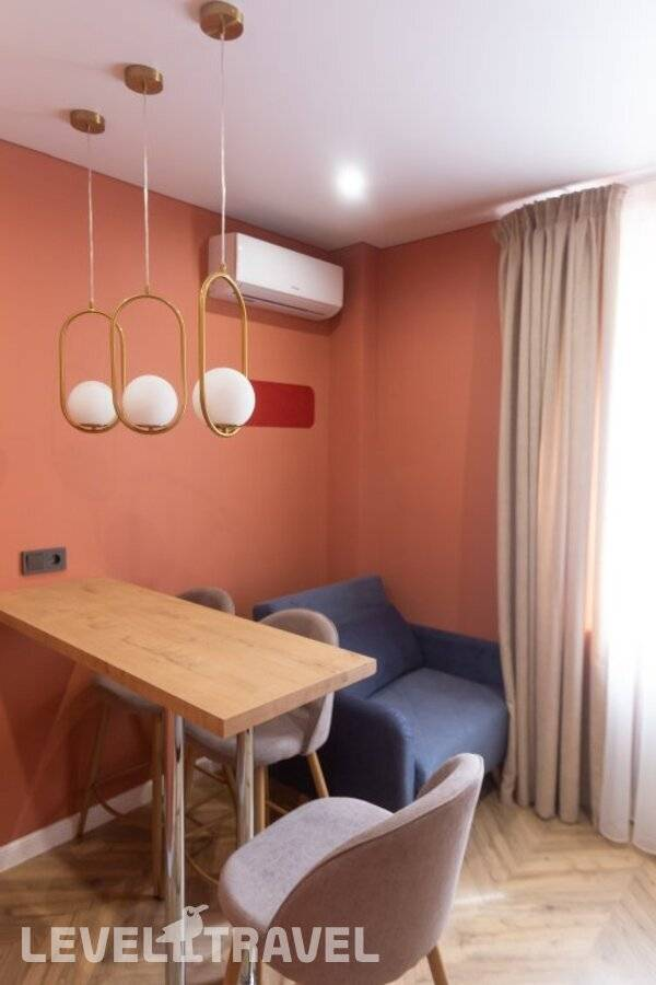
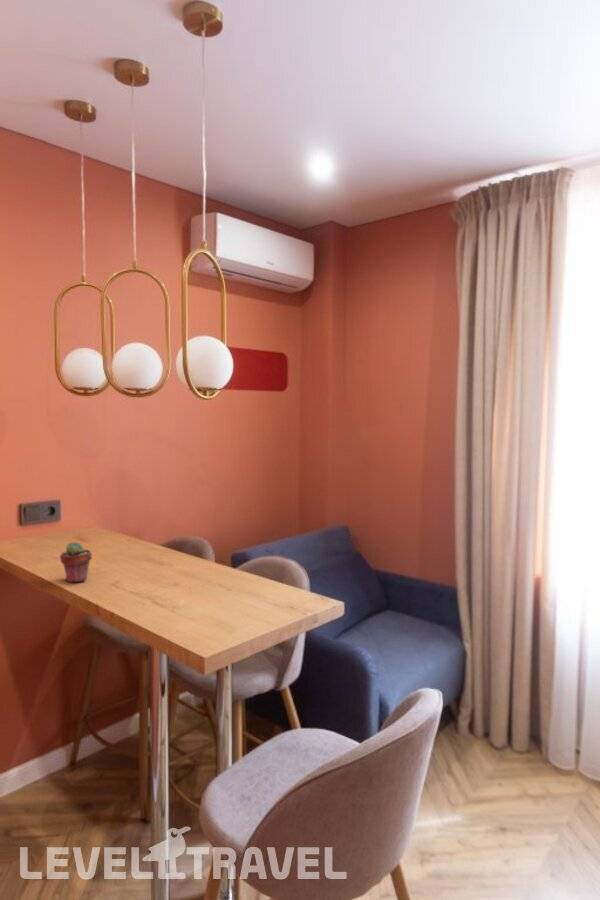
+ potted succulent [59,541,93,583]
